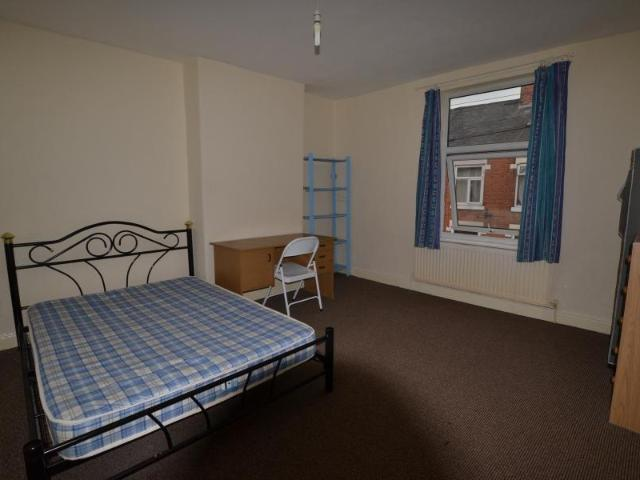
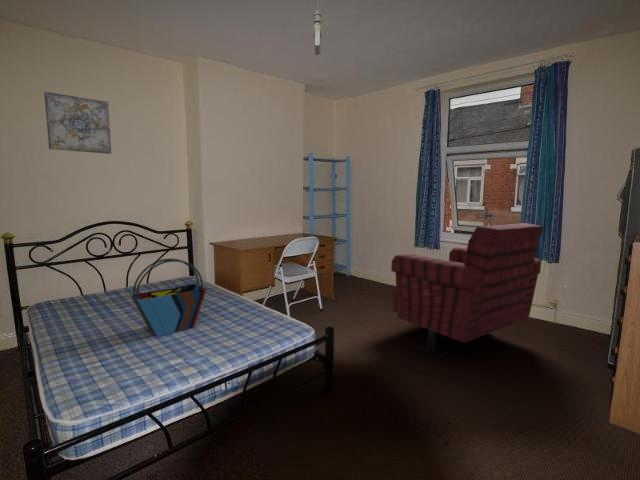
+ wall art [43,91,112,155]
+ armchair [390,222,545,360]
+ tote bag [129,257,208,337]
